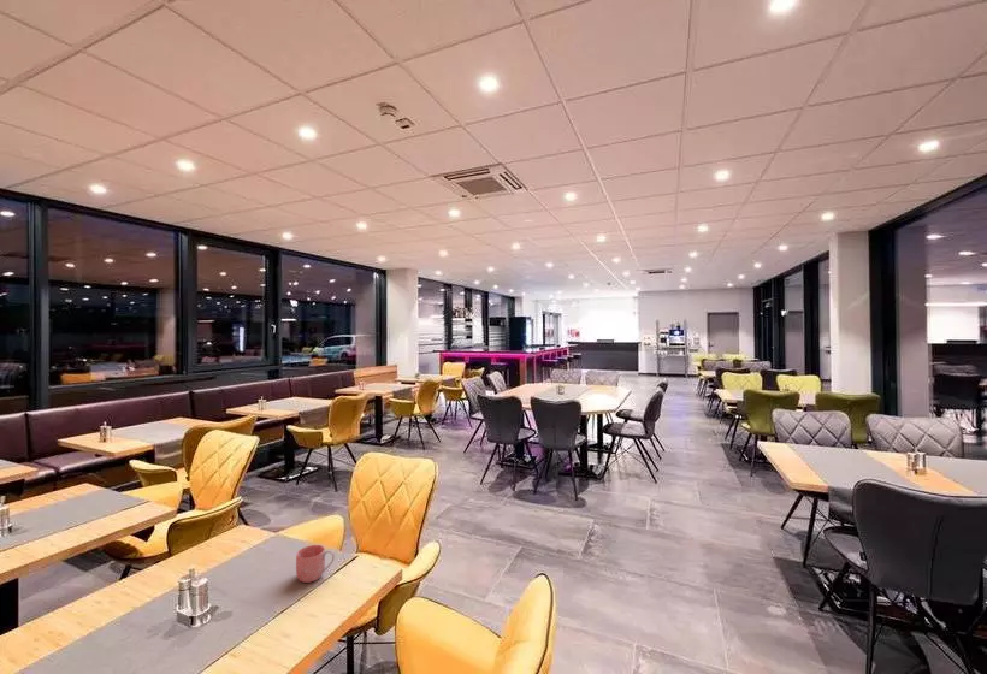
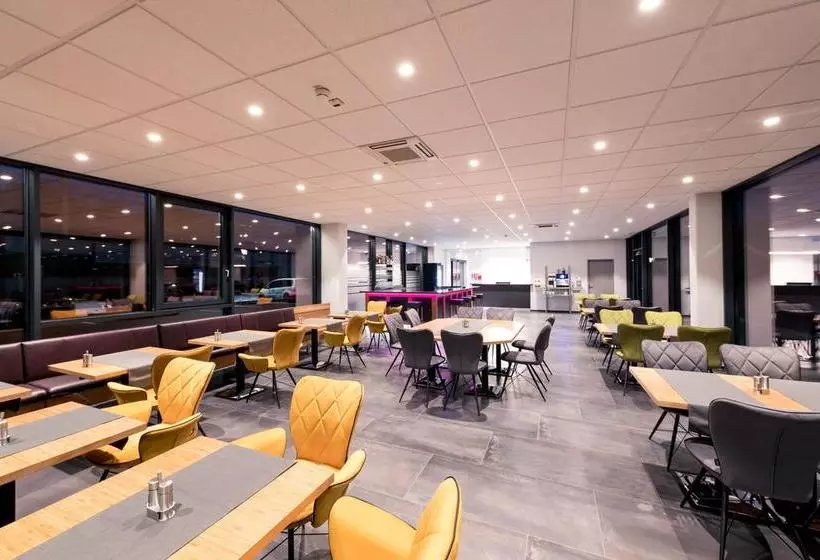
- mug [295,544,336,584]
